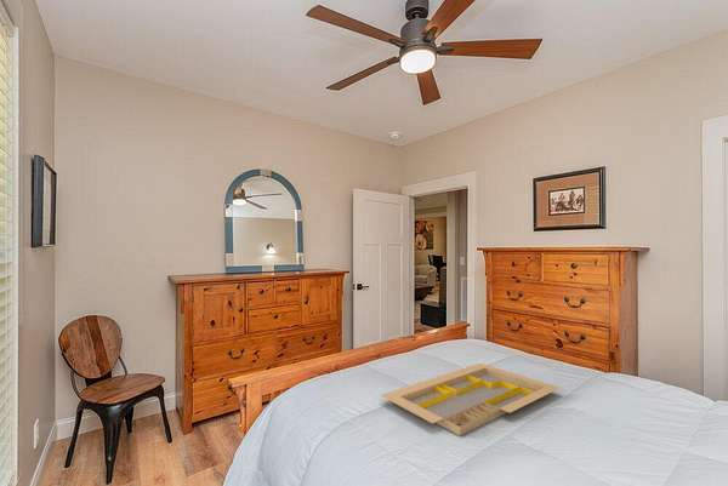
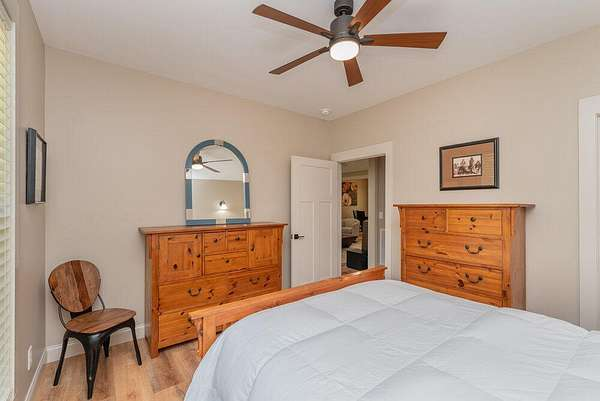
- serving tray [380,362,561,438]
